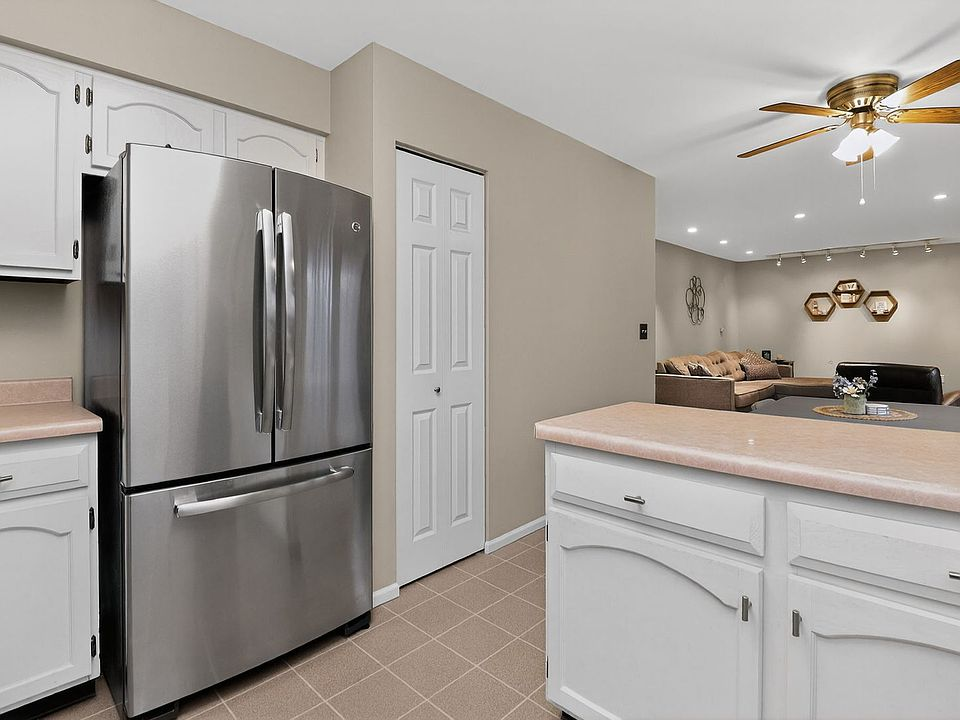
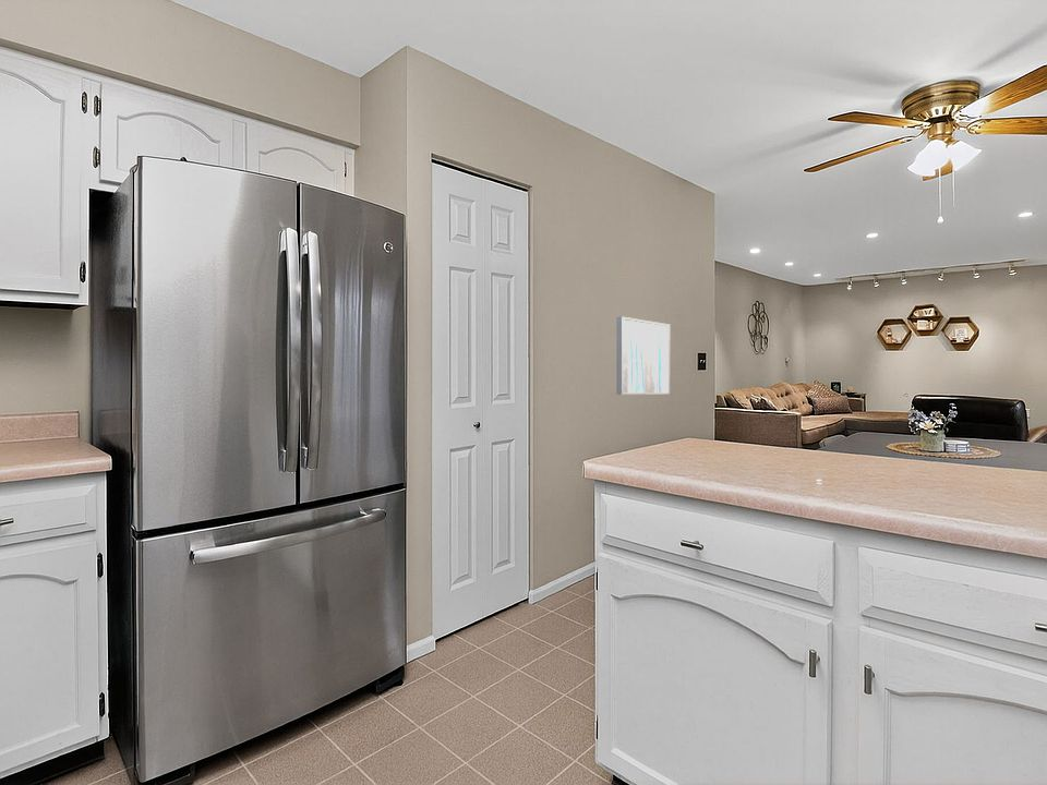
+ wall art [615,316,671,396]
